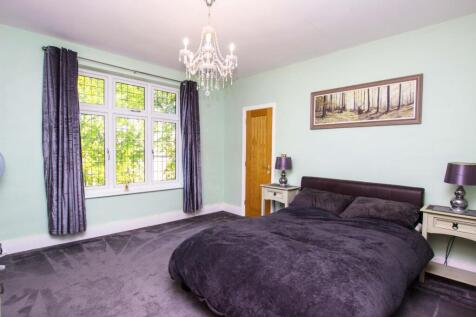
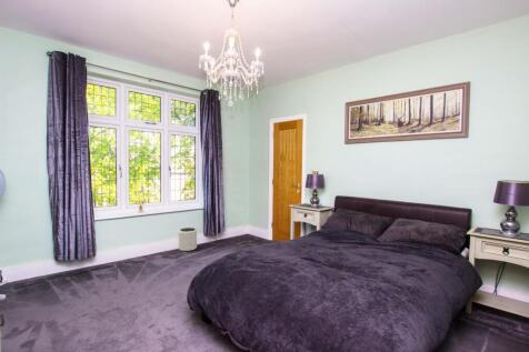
+ plant pot [178,227,198,252]
